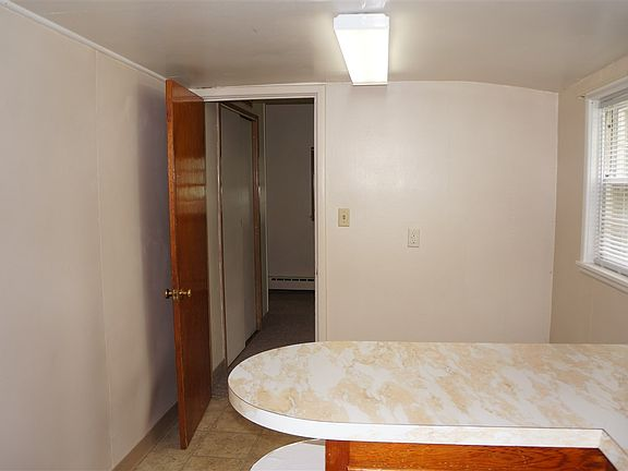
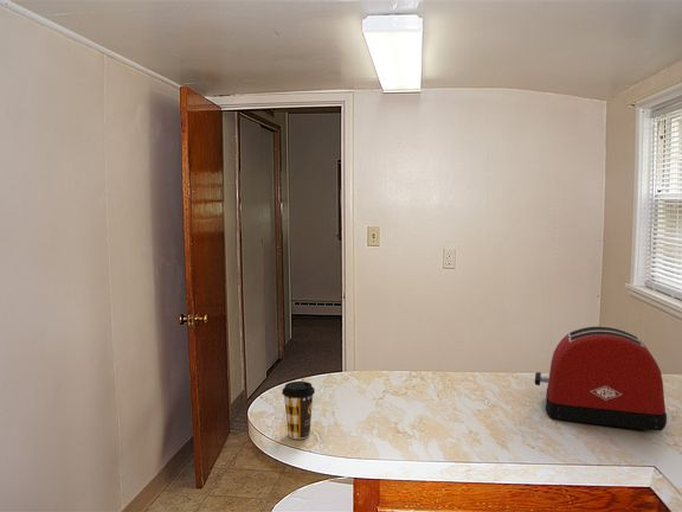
+ toaster [534,325,668,431]
+ coffee cup [281,380,316,440]
